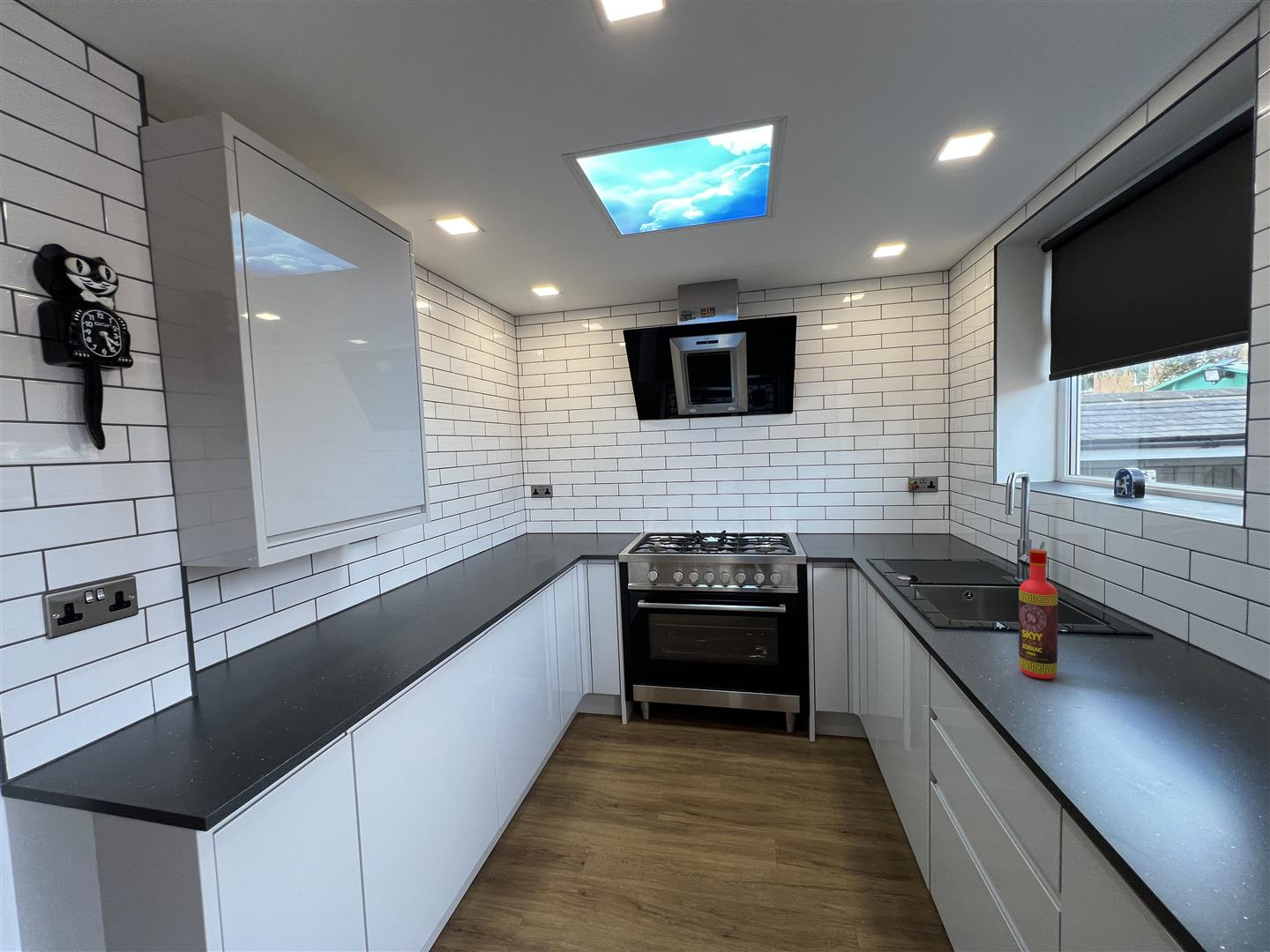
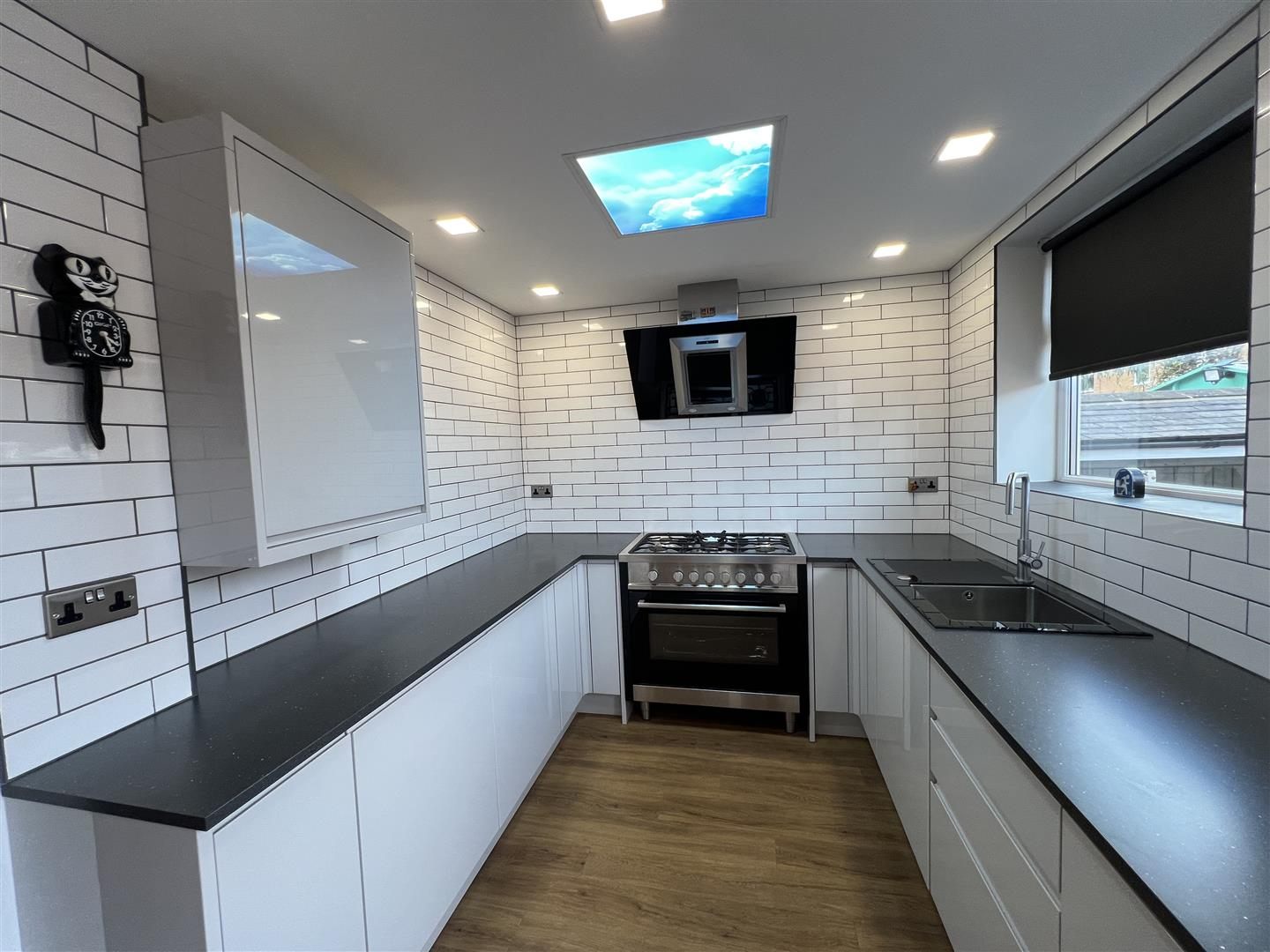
- bottle [1018,547,1058,680]
